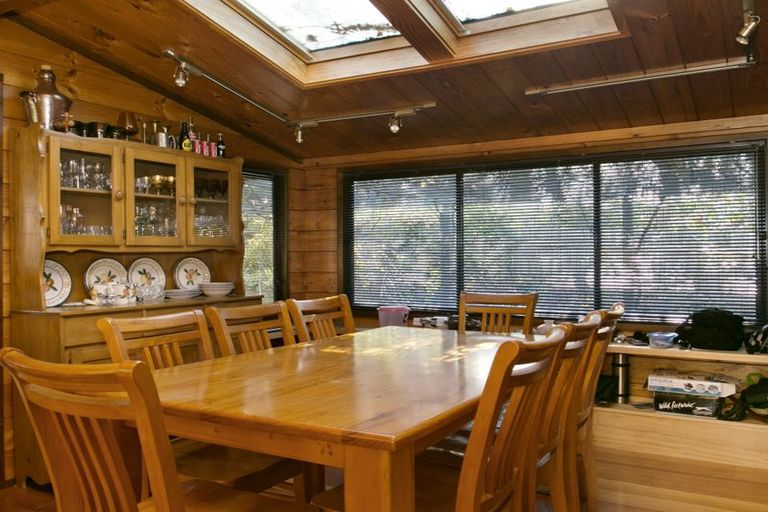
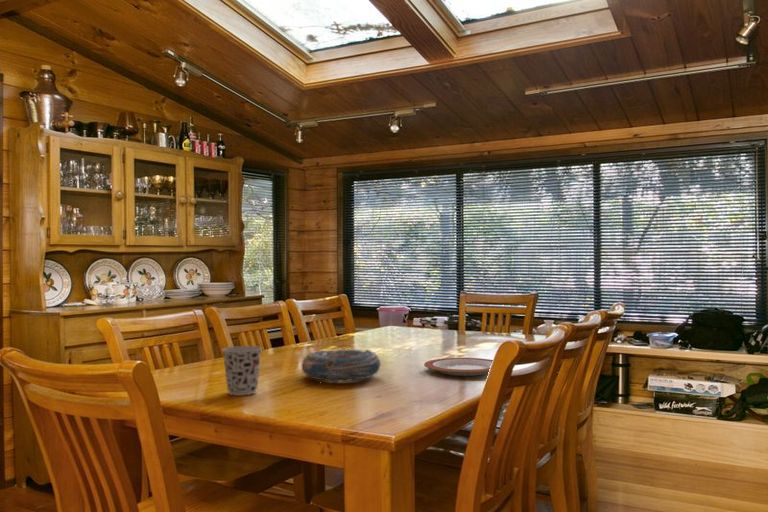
+ decorative bowl [301,348,382,384]
+ cup [221,345,263,396]
+ plate [423,357,494,377]
